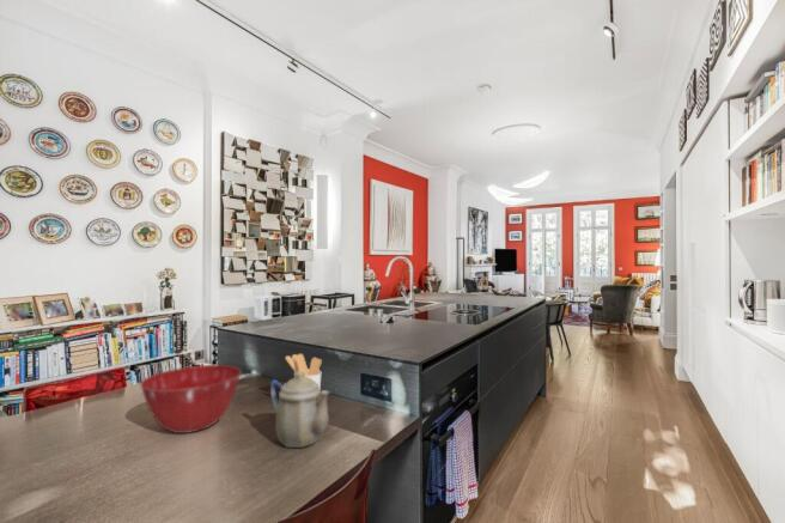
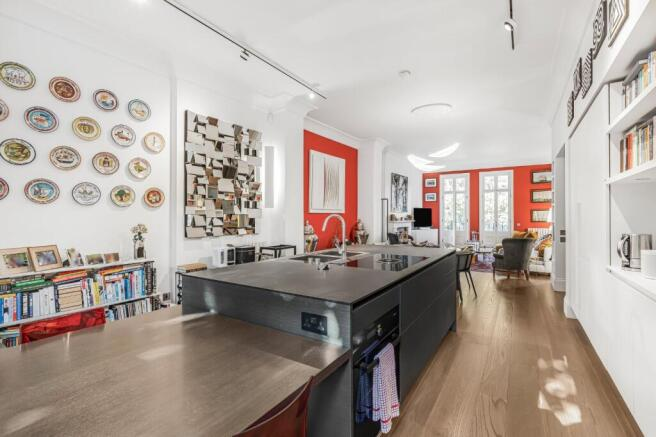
- teapot [269,371,331,449]
- utensil holder [285,353,323,390]
- mixing bowl [139,364,243,434]
